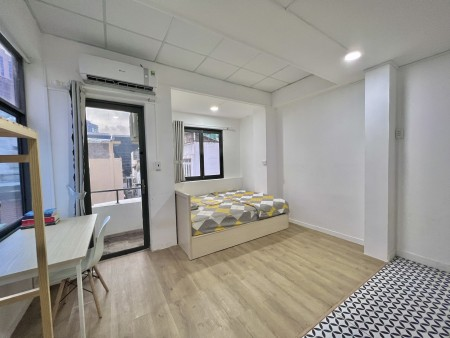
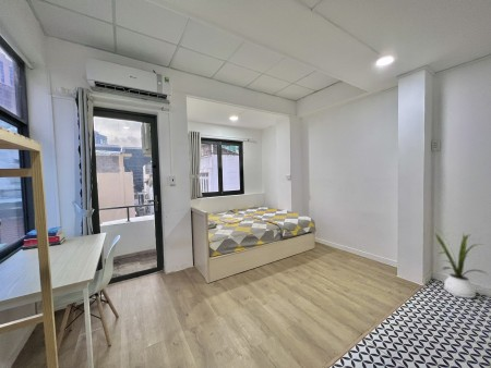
+ house plant [428,223,488,299]
